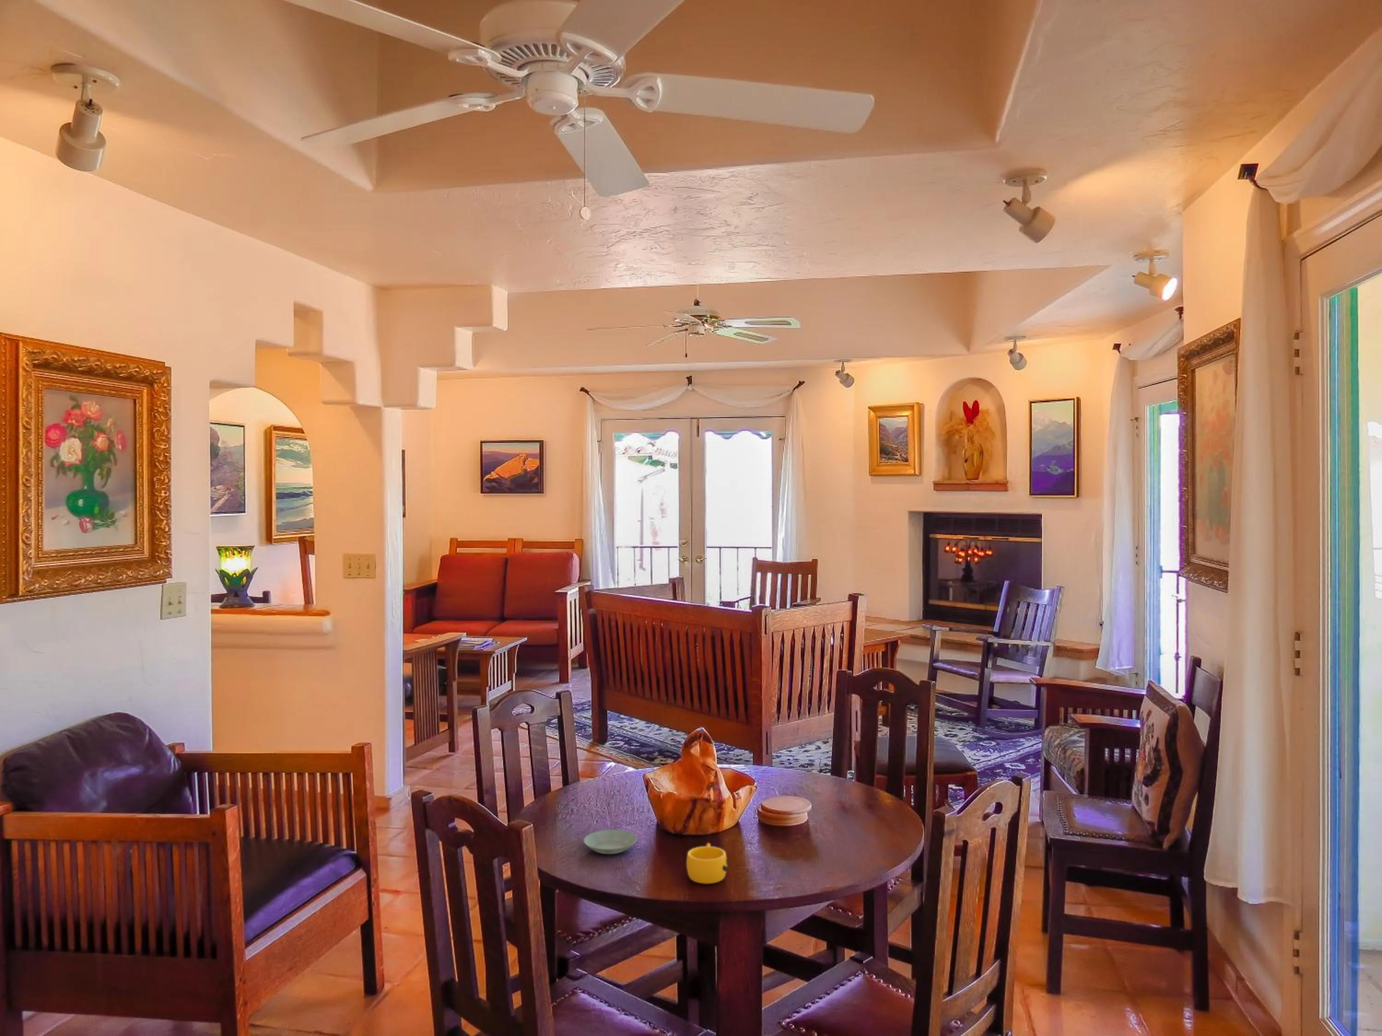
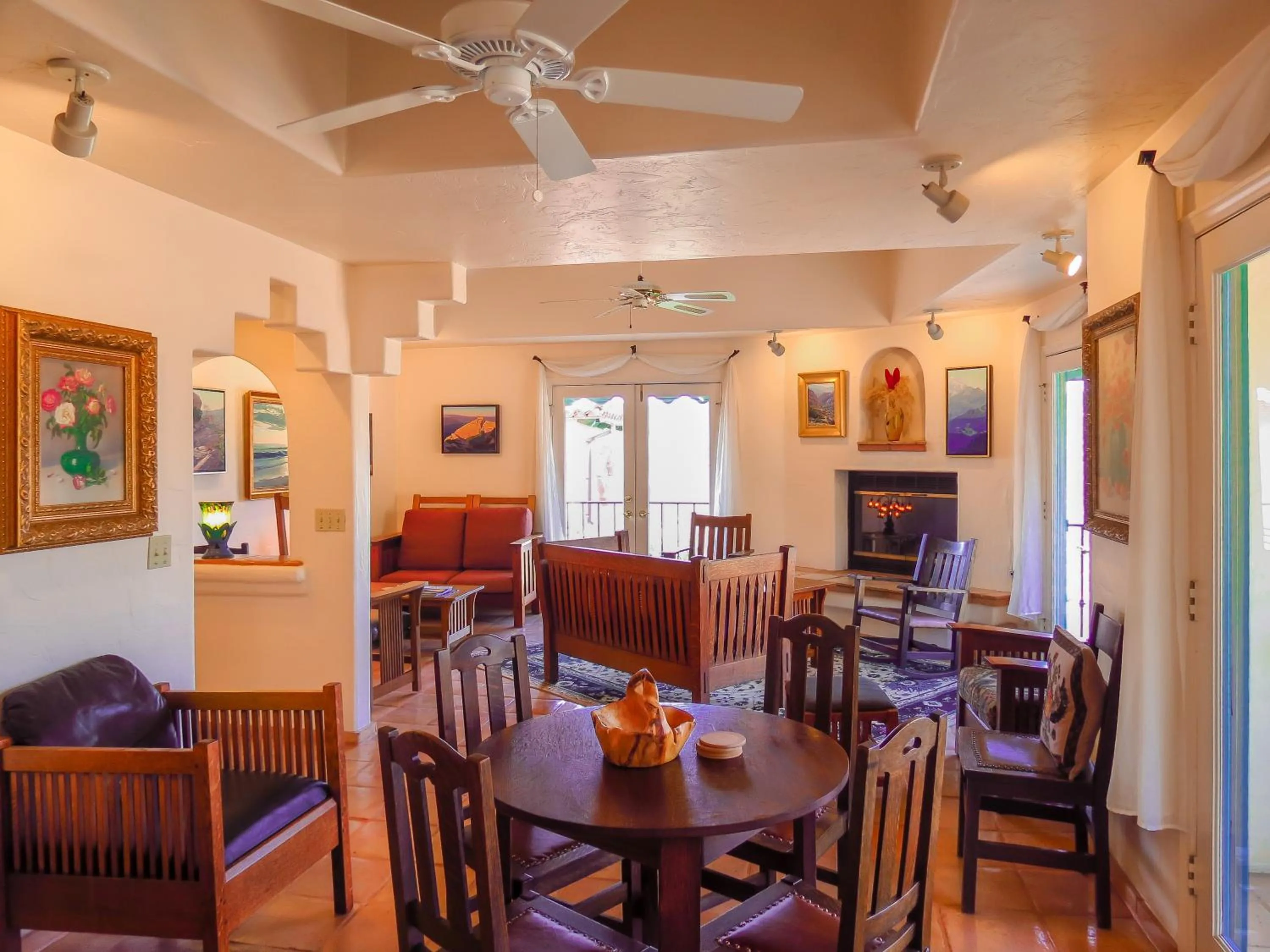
- saucer [583,829,638,854]
- cup [686,842,728,884]
